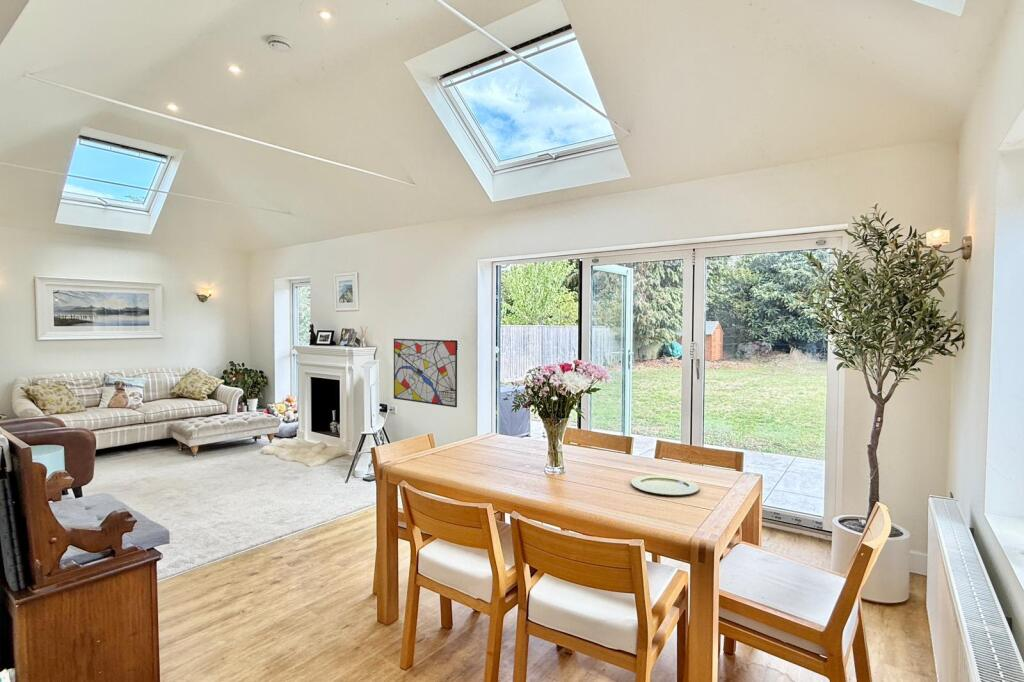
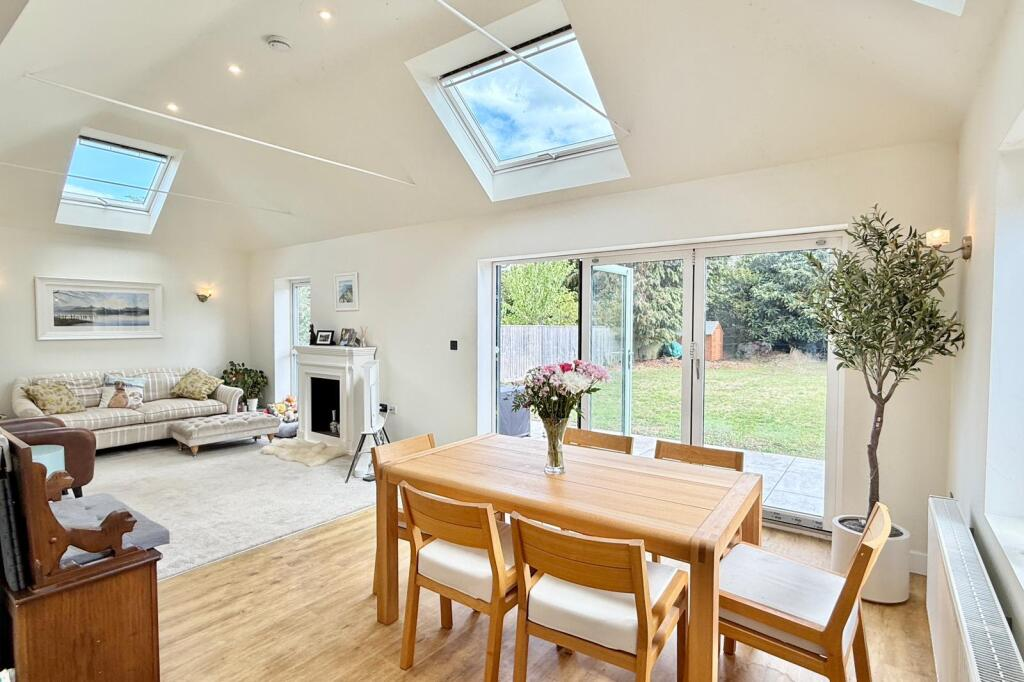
- wall art [393,338,458,408]
- plate [630,474,700,496]
